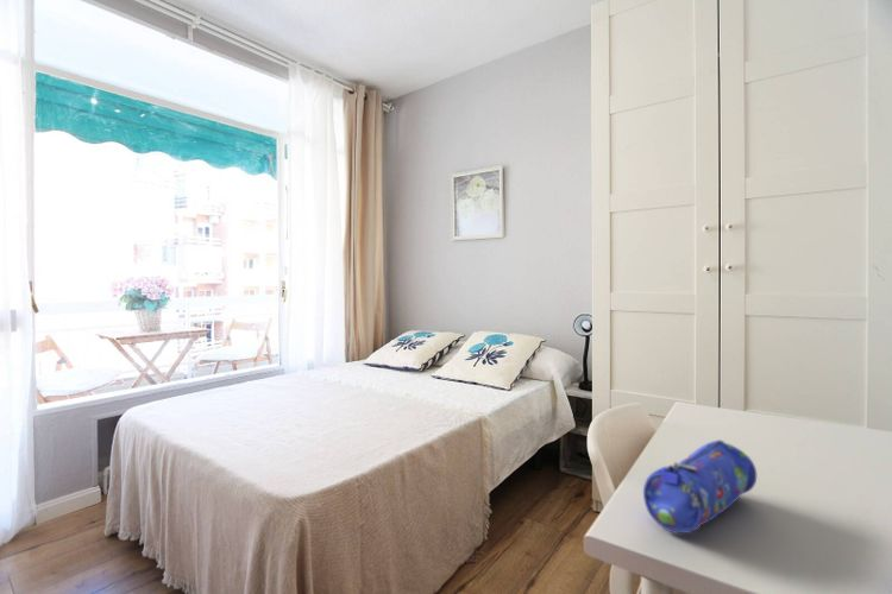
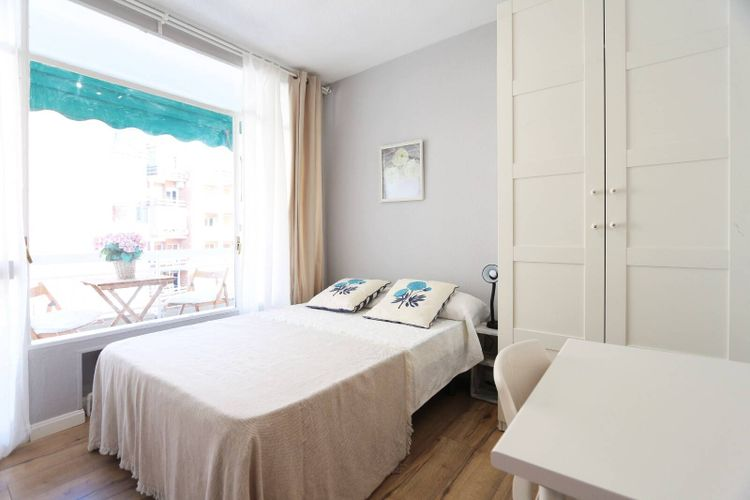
- pencil case [642,438,758,535]
